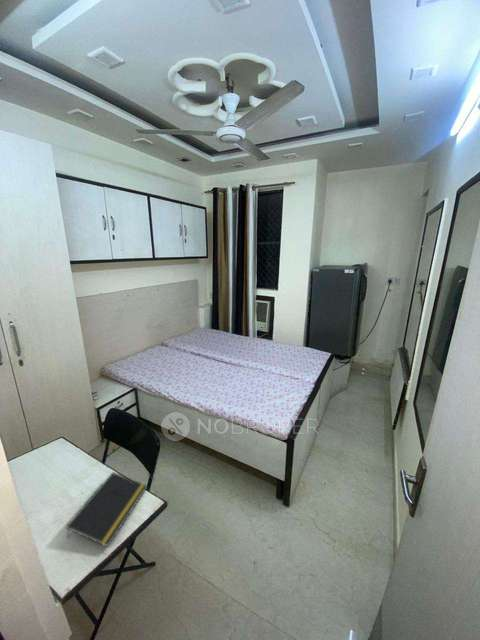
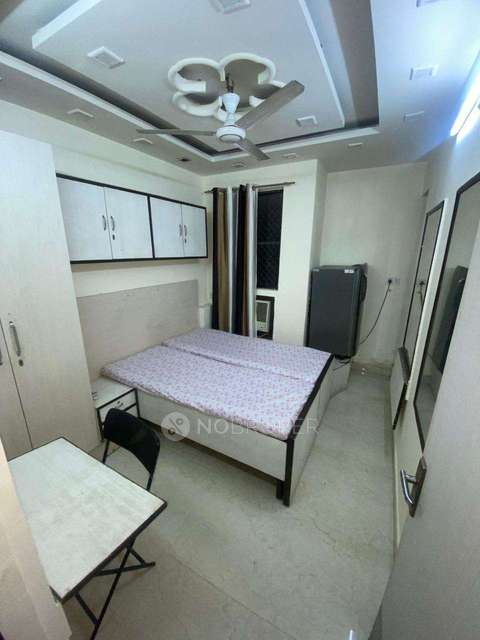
- notepad [65,471,148,548]
